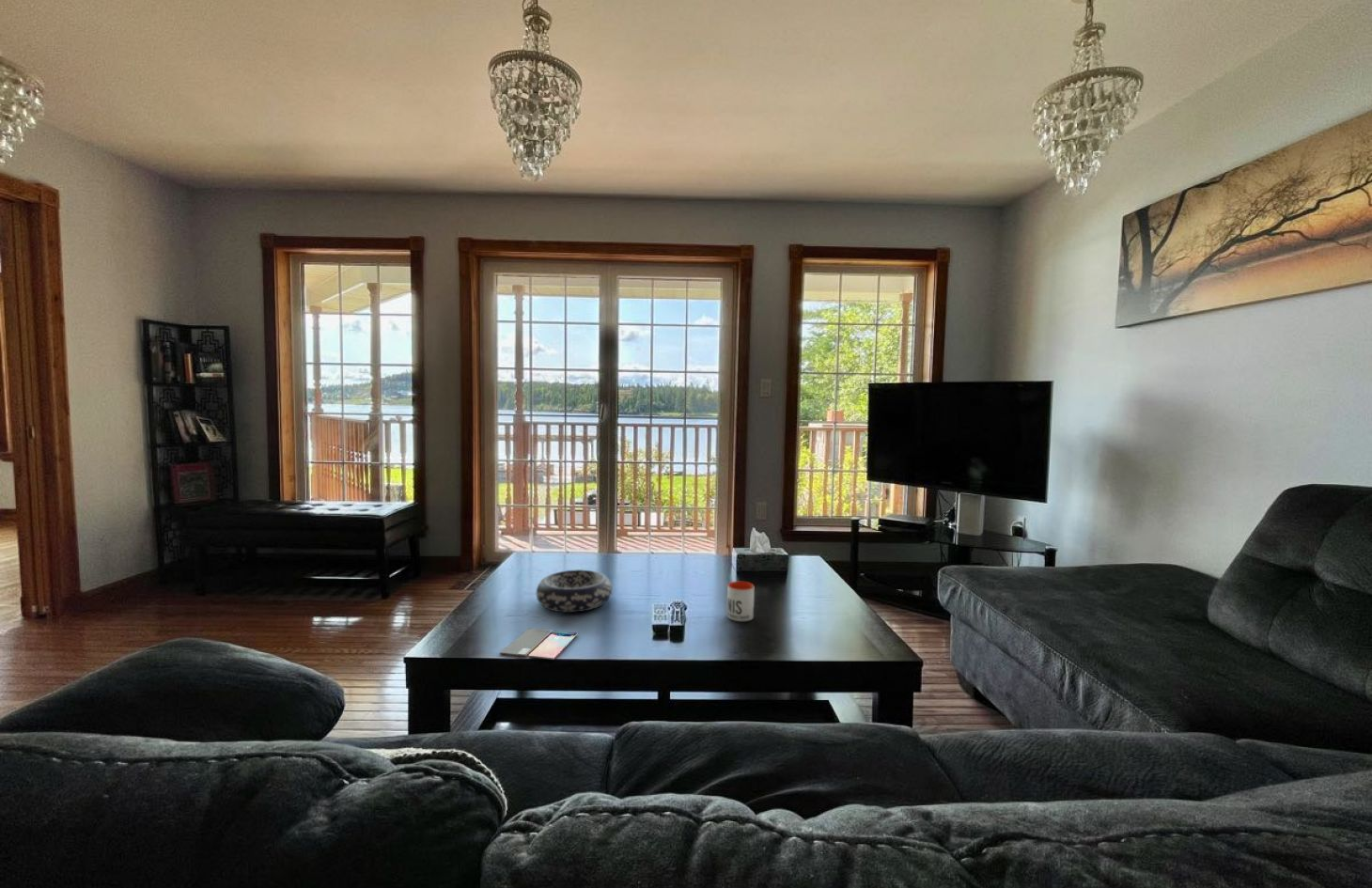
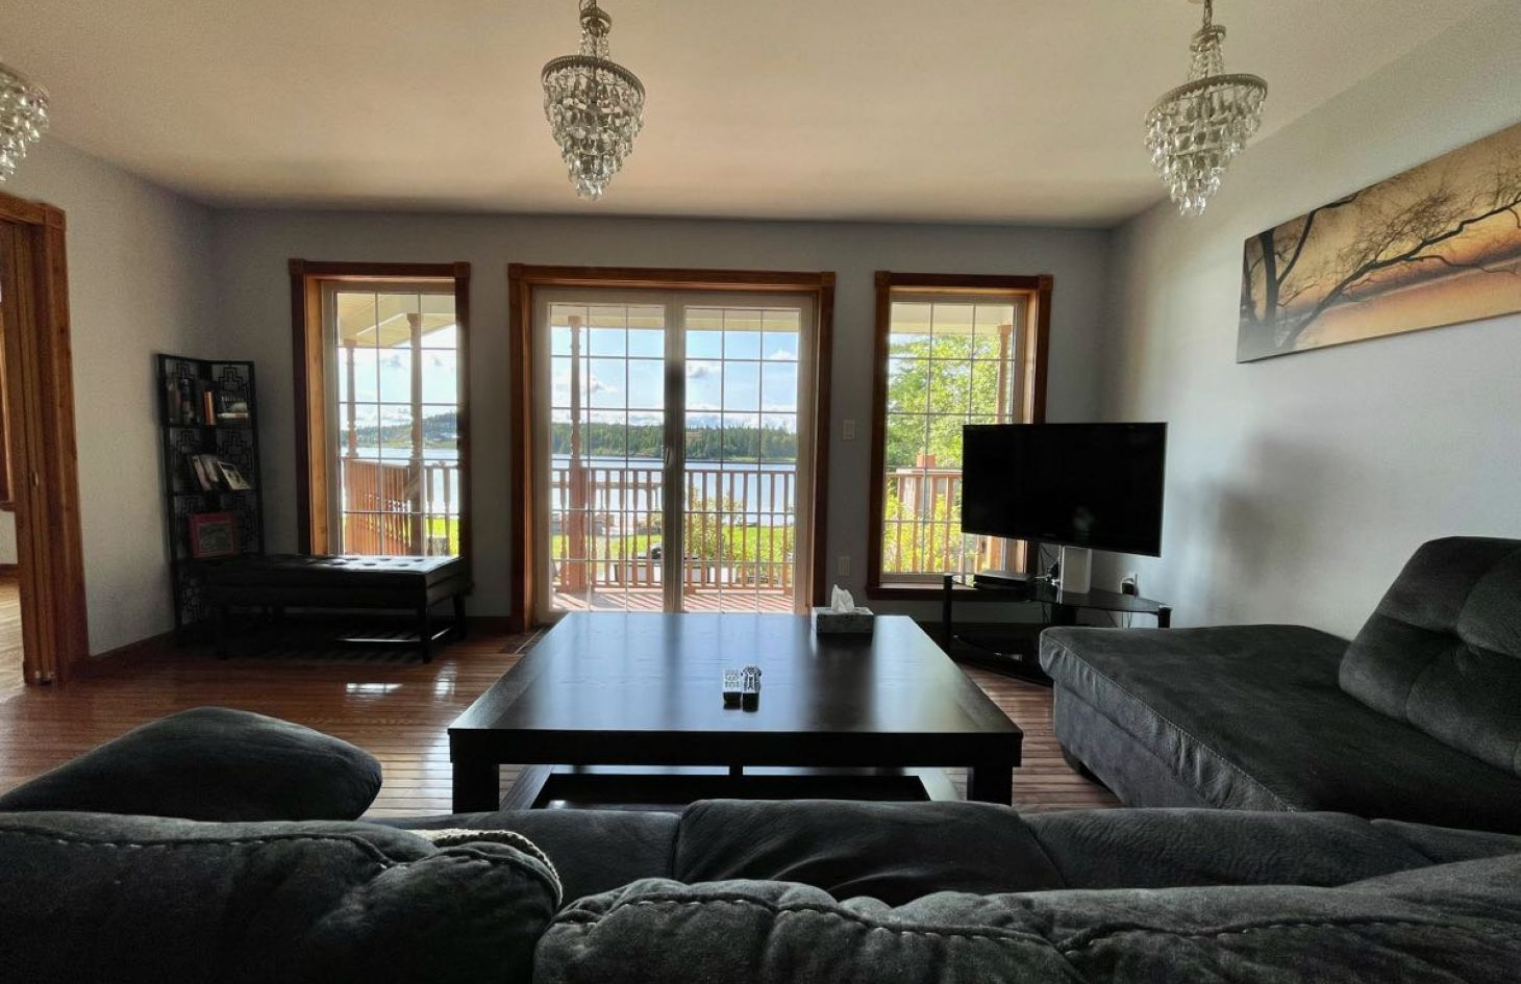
- mug [726,581,755,622]
- smartphone [499,628,579,661]
- decorative bowl [536,569,613,614]
